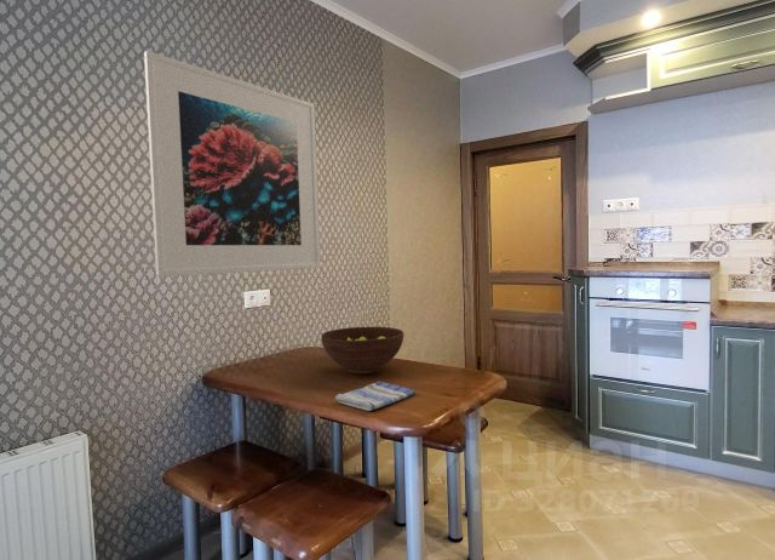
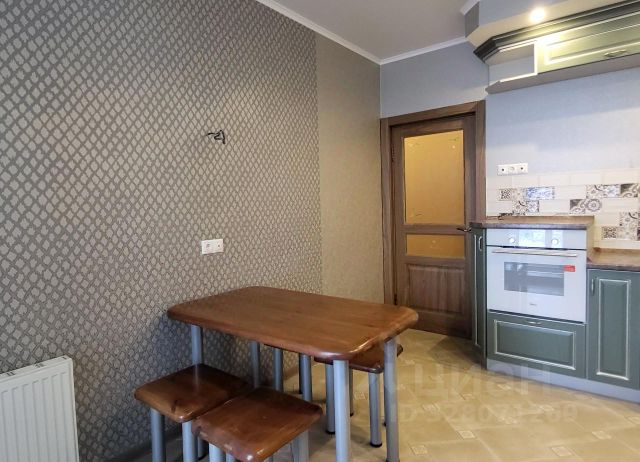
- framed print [143,50,321,278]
- dish towel [334,381,417,412]
- fruit bowl [320,326,404,375]
